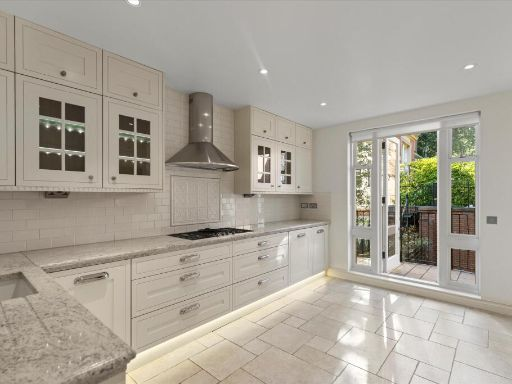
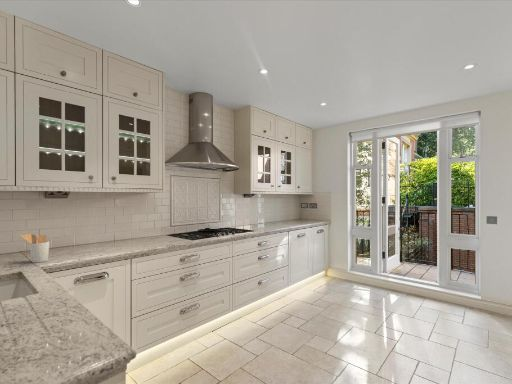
+ utensil holder [19,233,50,264]
